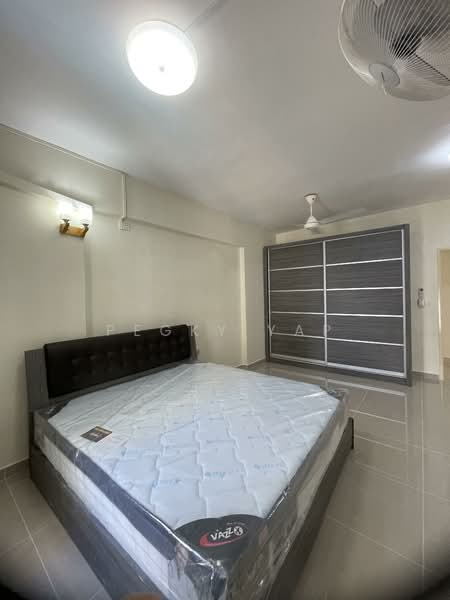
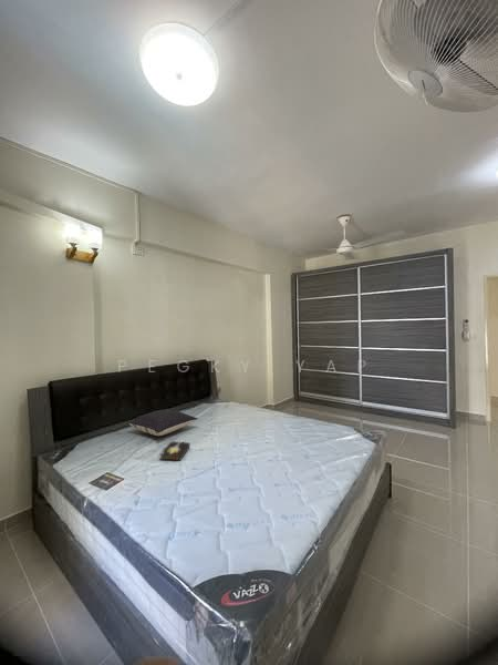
+ pillow [128,408,199,437]
+ hardback book [158,440,191,462]
